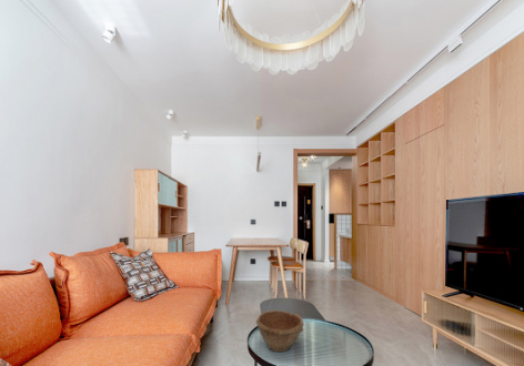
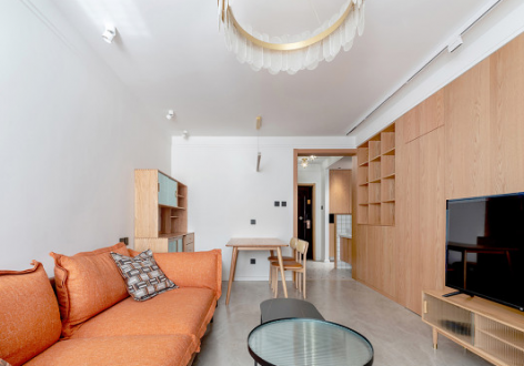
- bowl [255,309,304,353]
